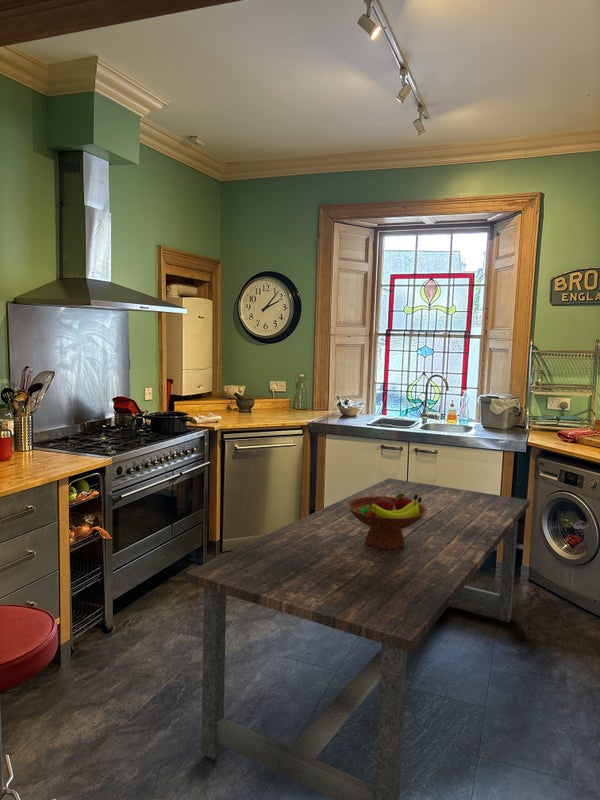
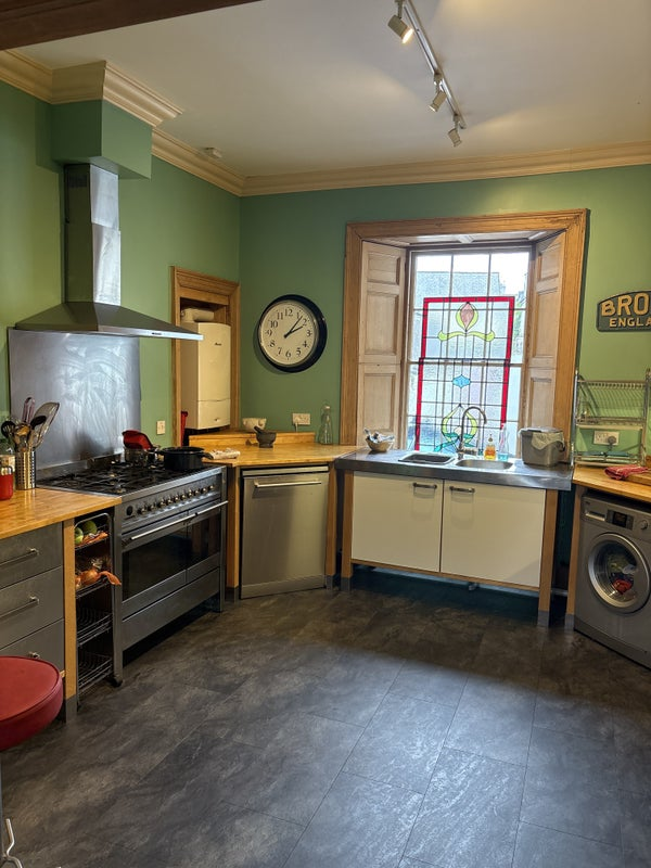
- fruit bowl [347,494,427,550]
- dining table [184,477,531,800]
